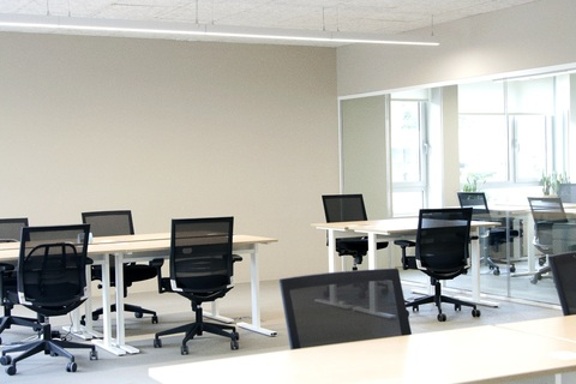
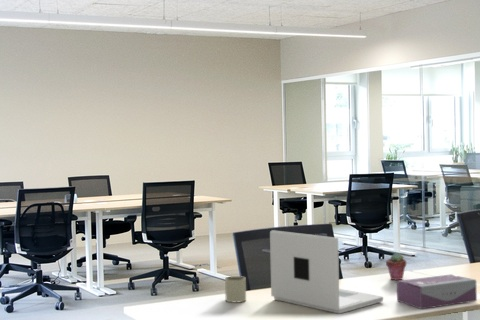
+ mug [224,275,247,303]
+ potted succulent [385,252,407,281]
+ laptop [269,229,384,315]
+ tissue box [396,273,478,310]
